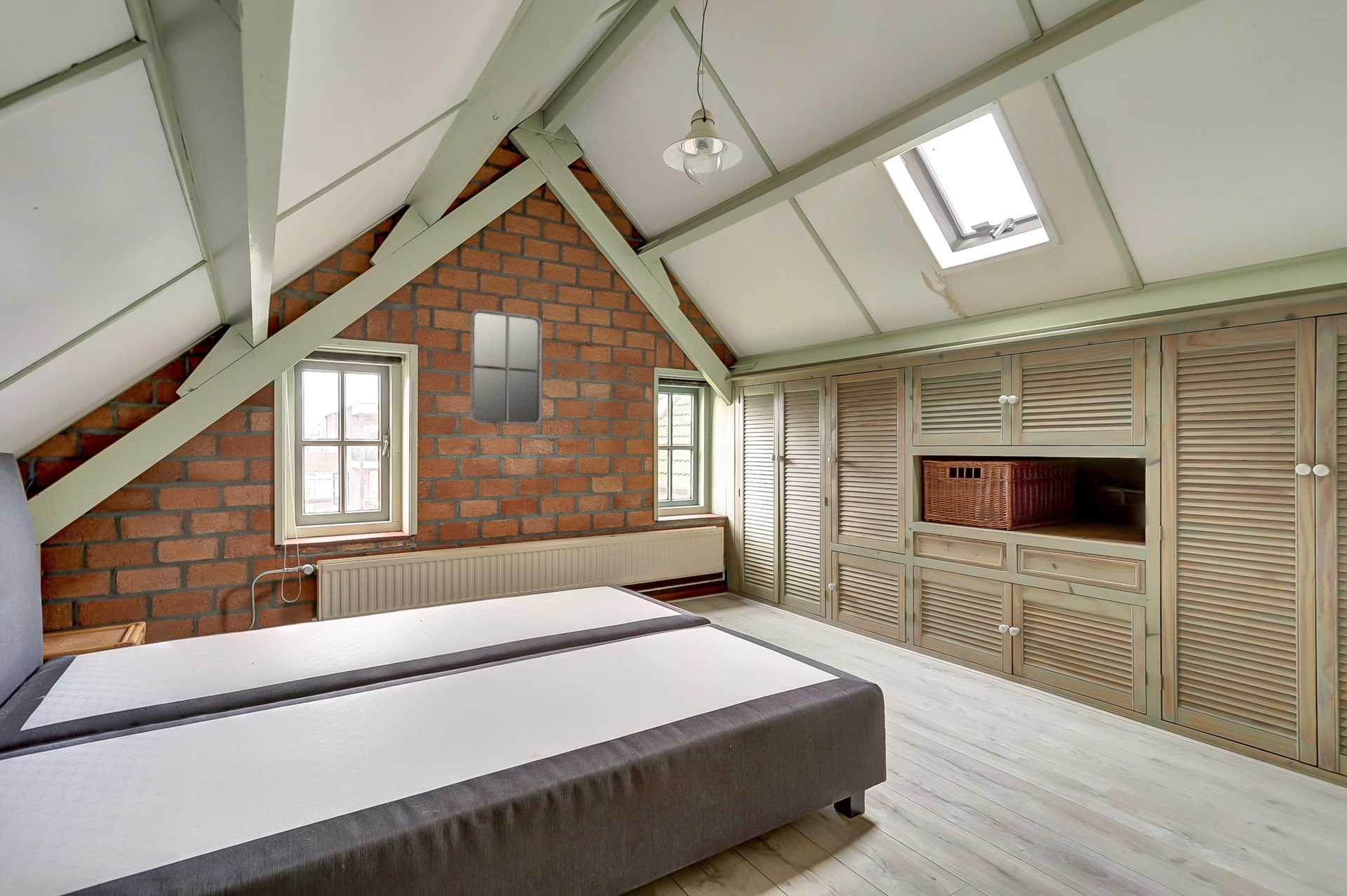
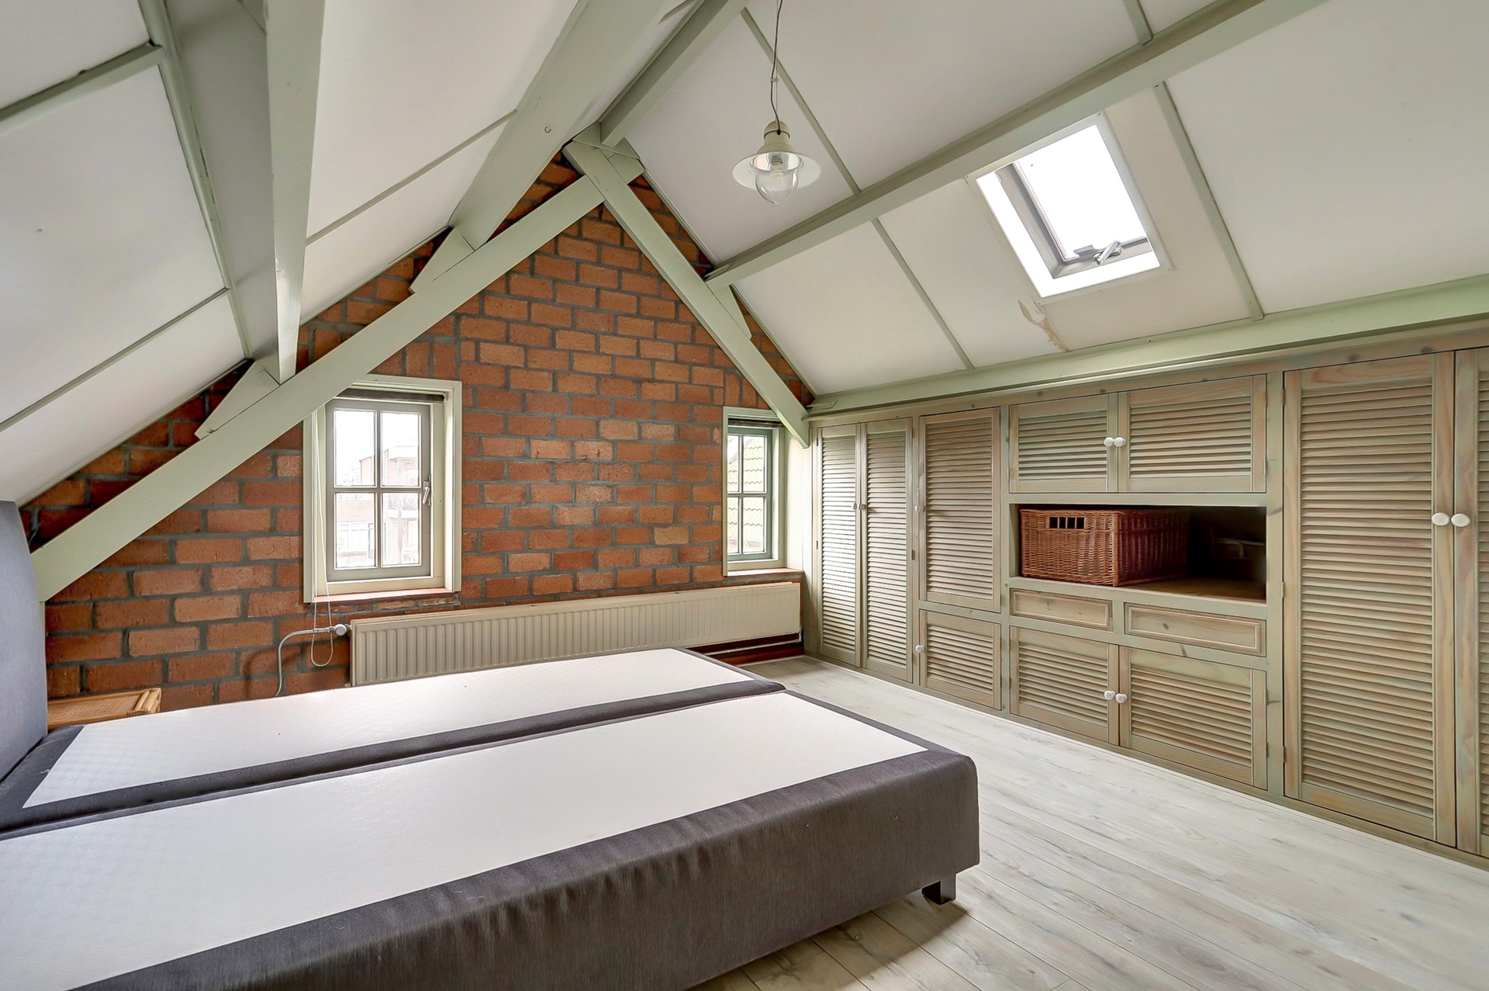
- home mirror [469,308,543,426]
